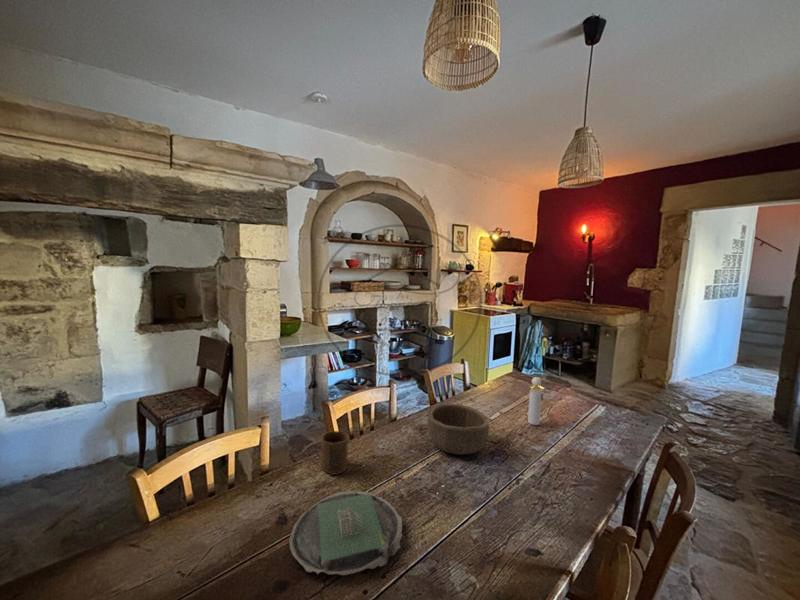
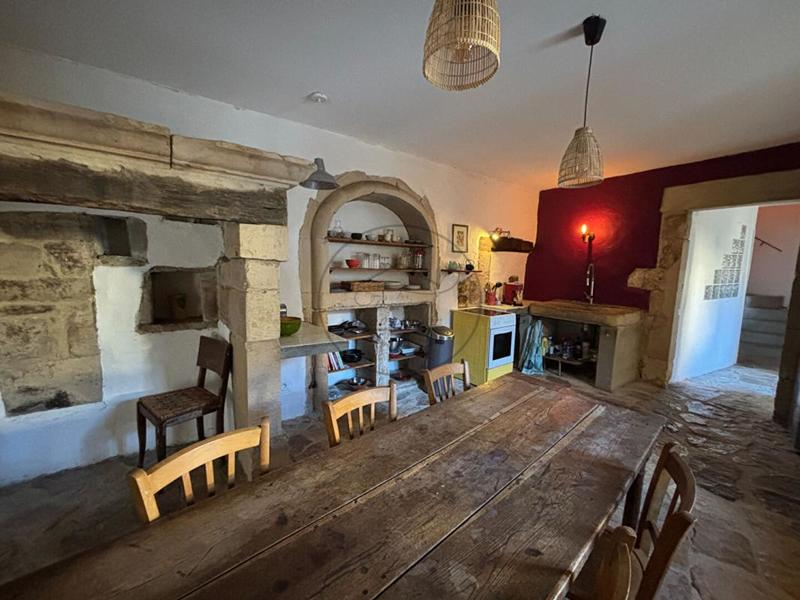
- cup [321,430,349,476]
- wooden bowl [427,403,490,456]
- perfume bottle [527,376,545,426]
- plate [288,490,404,576]
